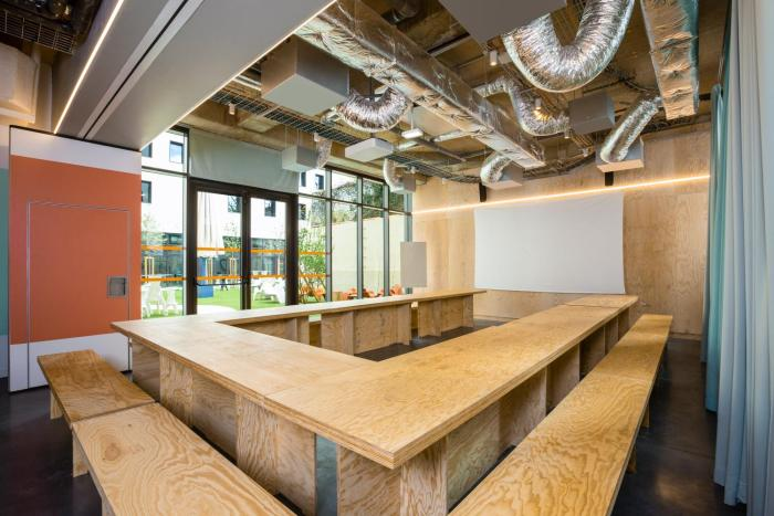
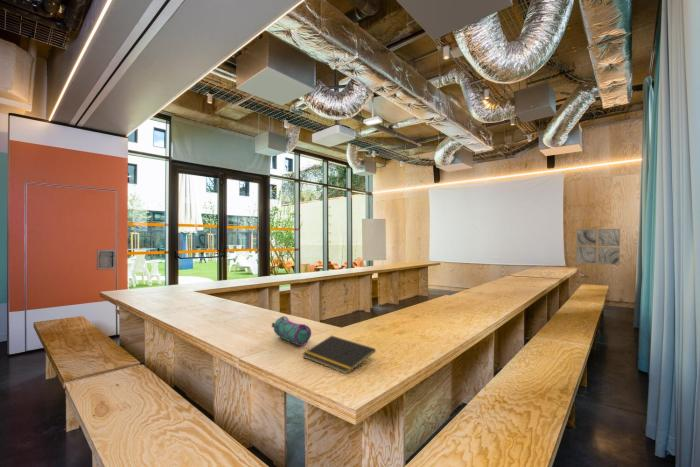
+ wall art [575,228,621,266]
+ notepad [302,335,377,375]
+ pencil case [271,315,312,347]
